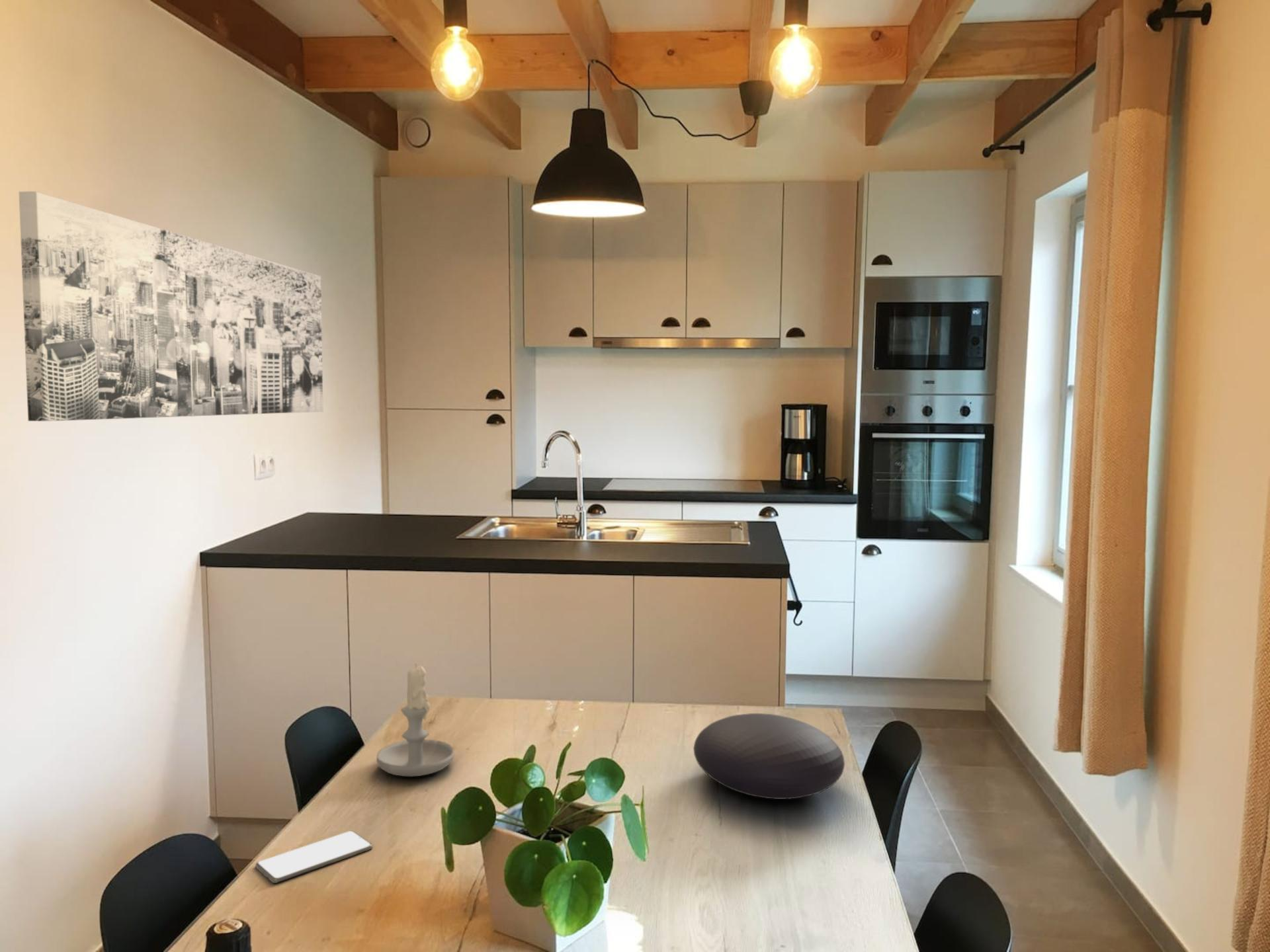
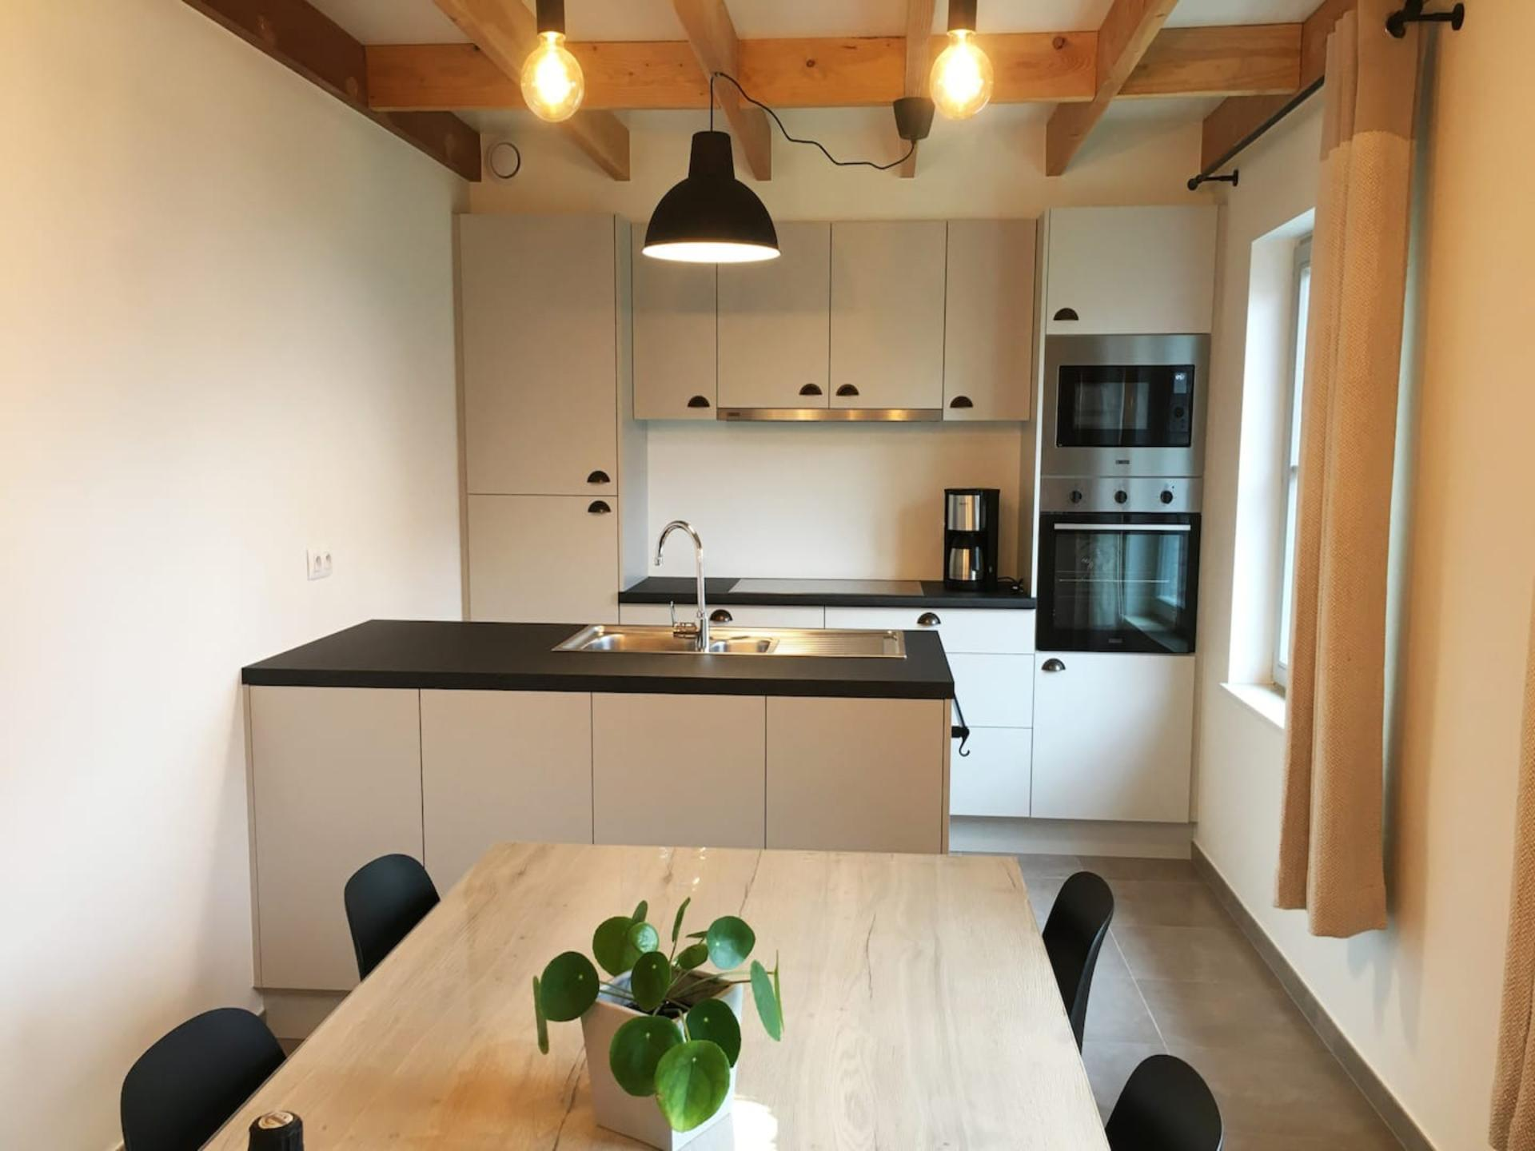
- candle [376,662,455,777]
- plate [693,713,845,800]
- wall art [19,190,323,422]
- smartphone [255,830,373,884]
